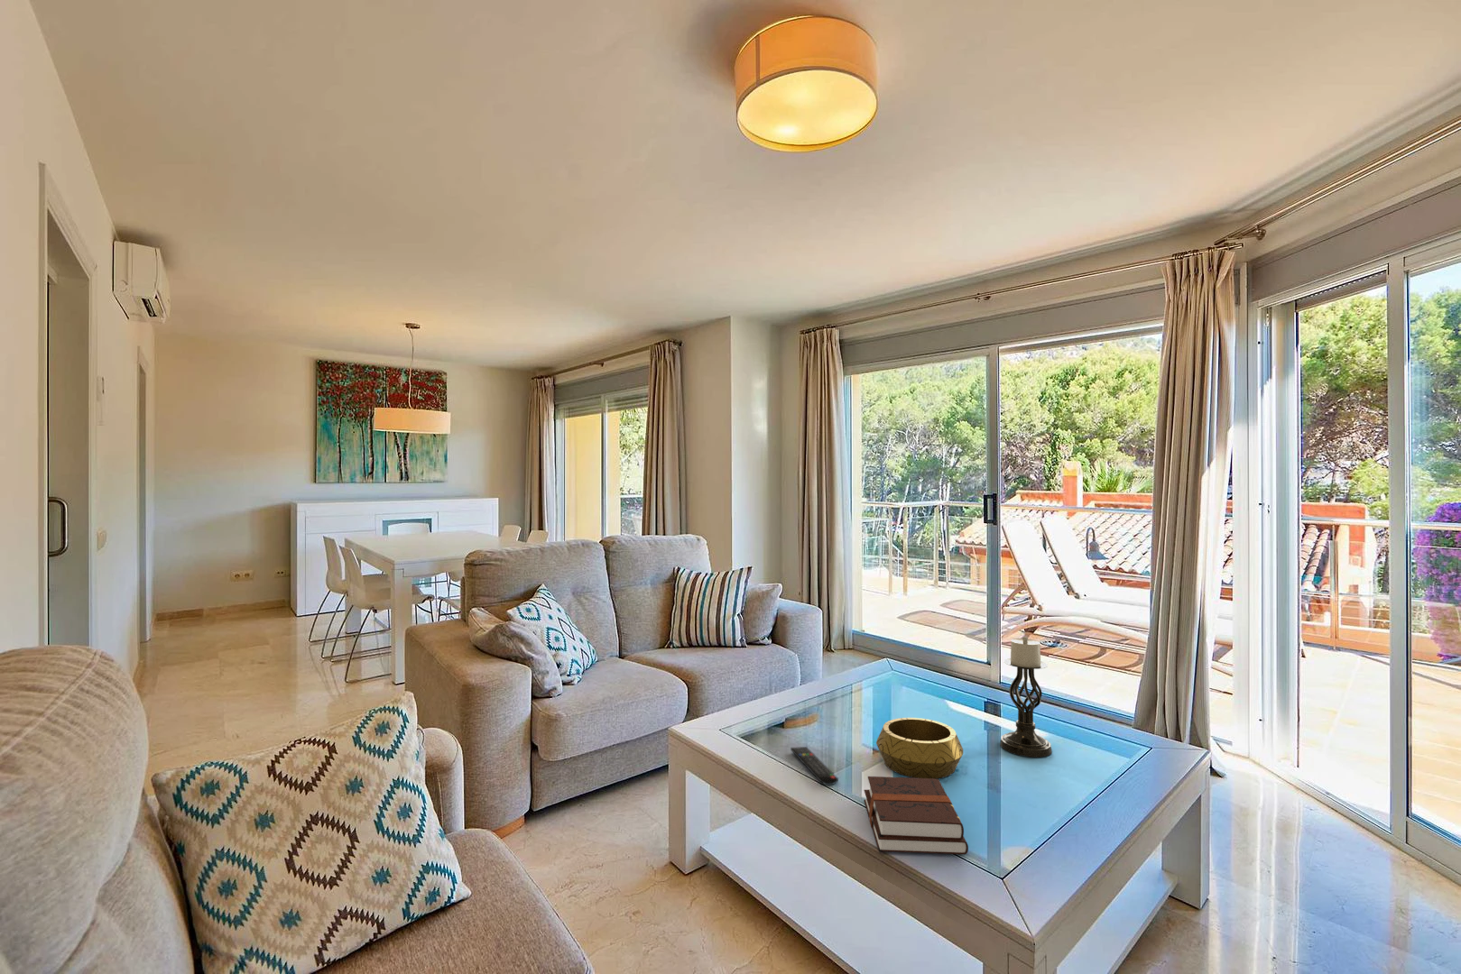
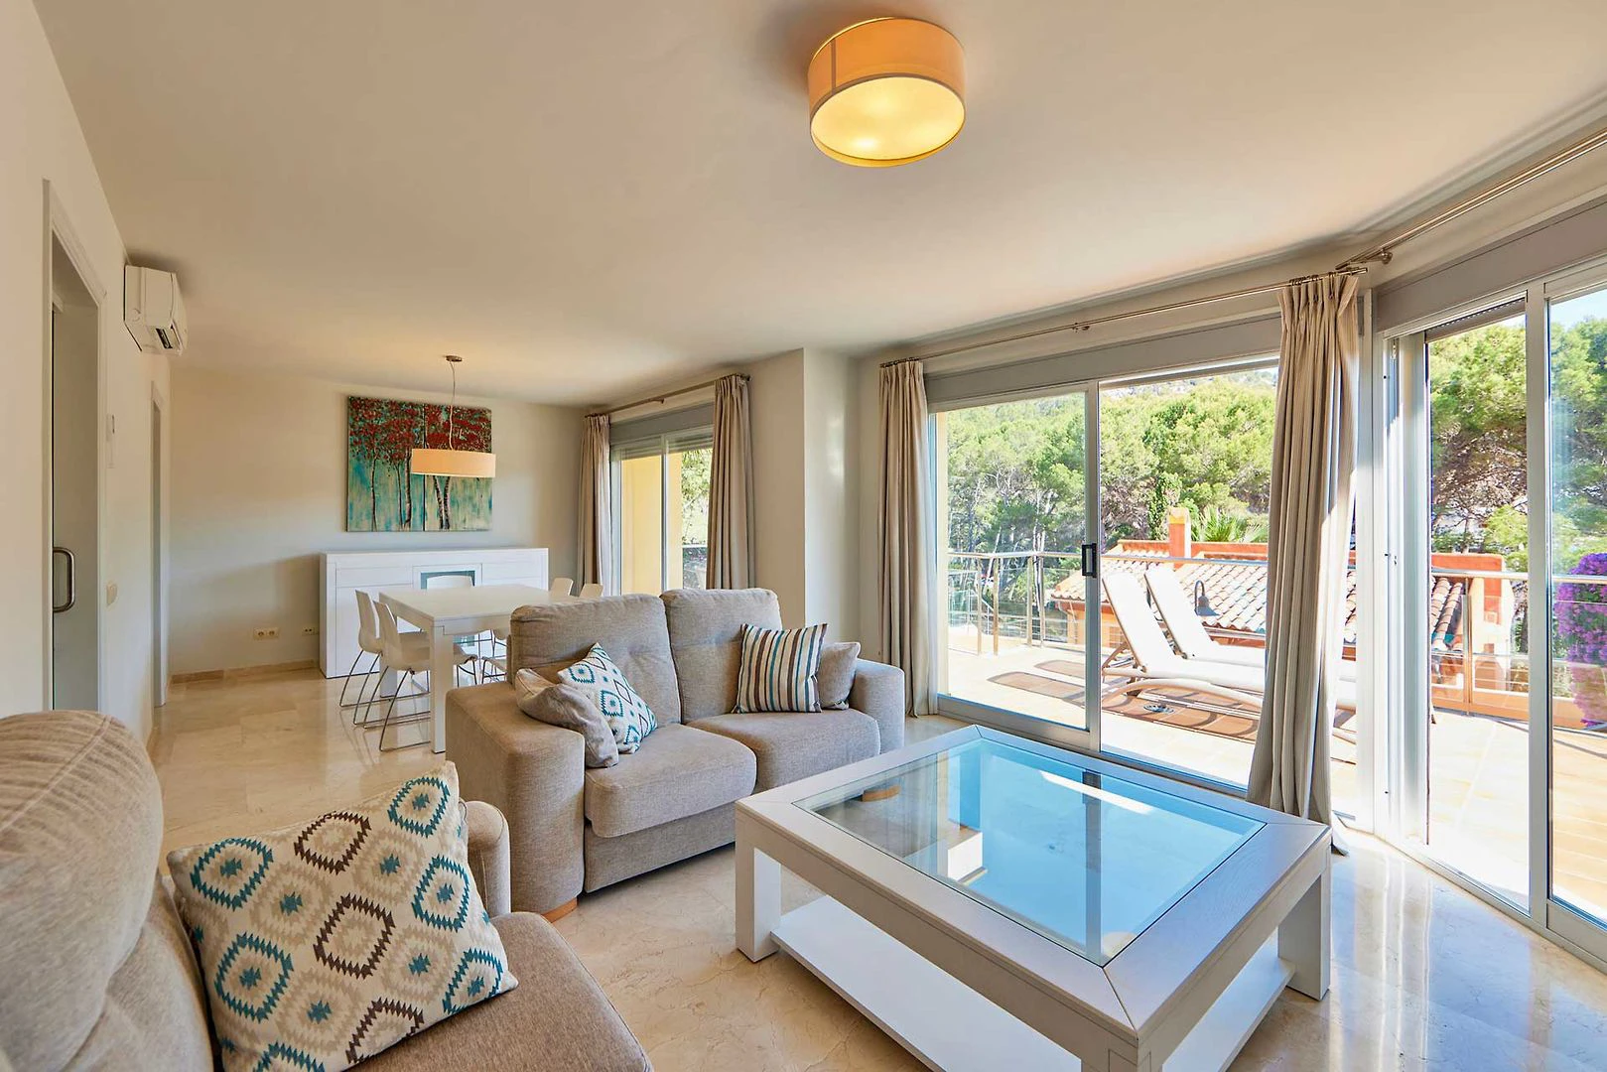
- hardback book [863,775,969,854]
- remote control [790,746,839,786]
- decorative bowl [876,717,964,779]
- candle holder [999,636,1052,759]
